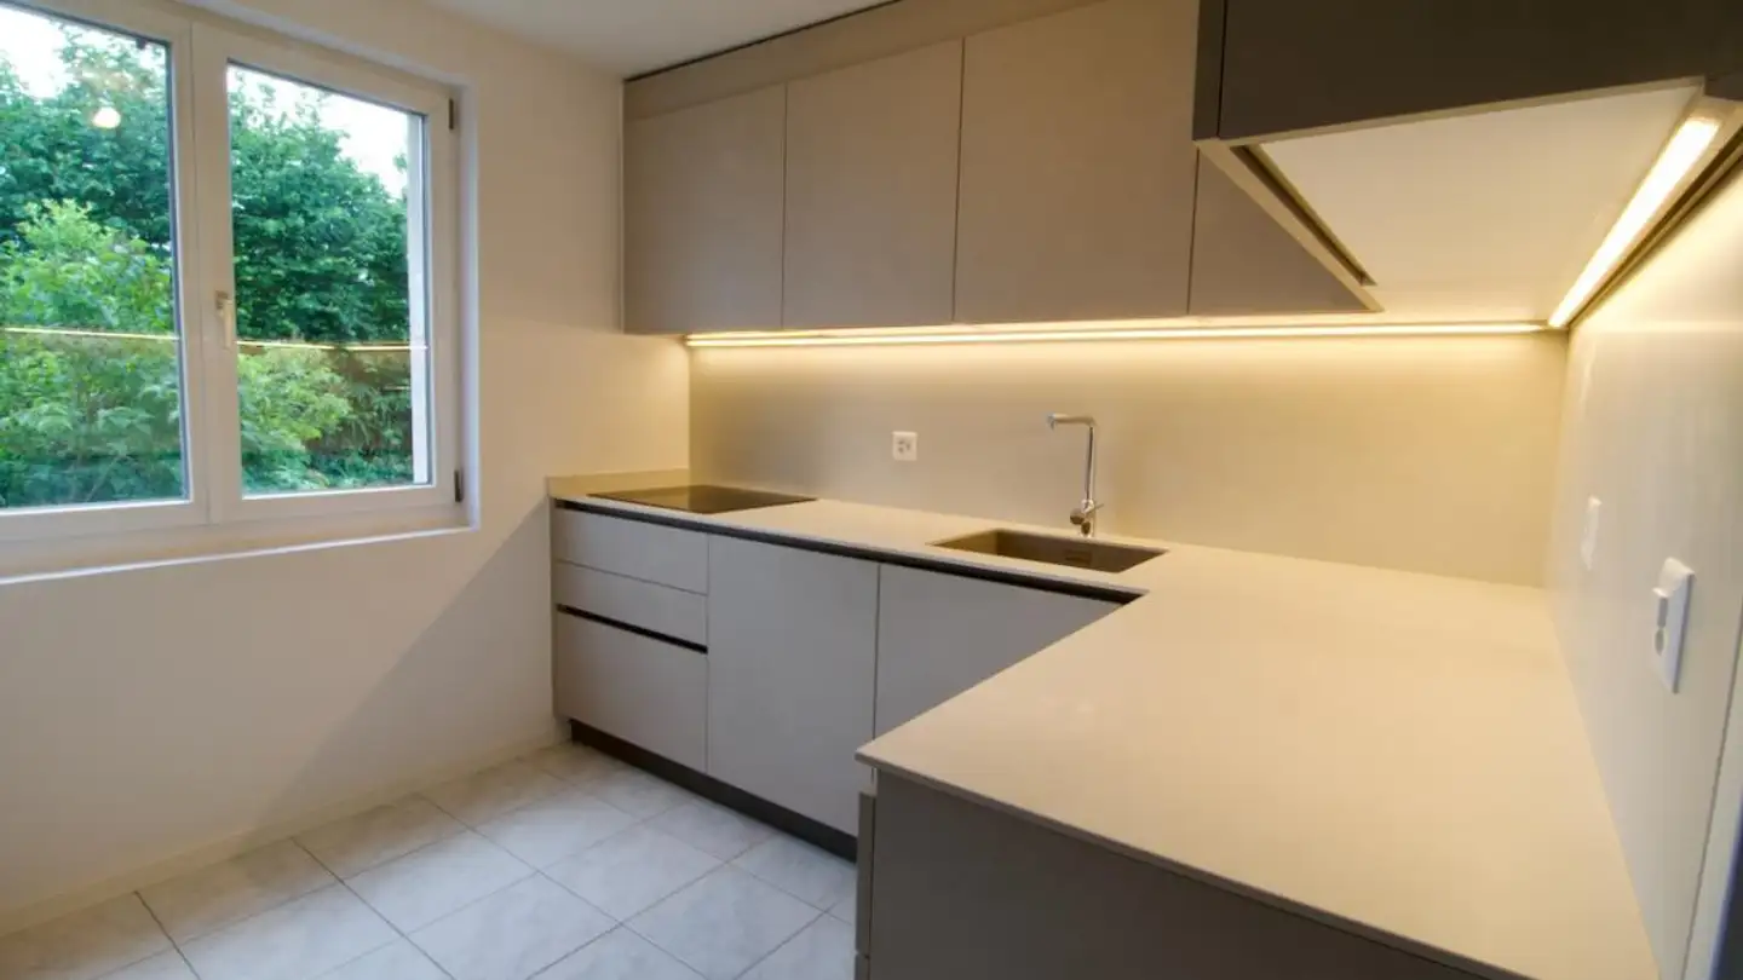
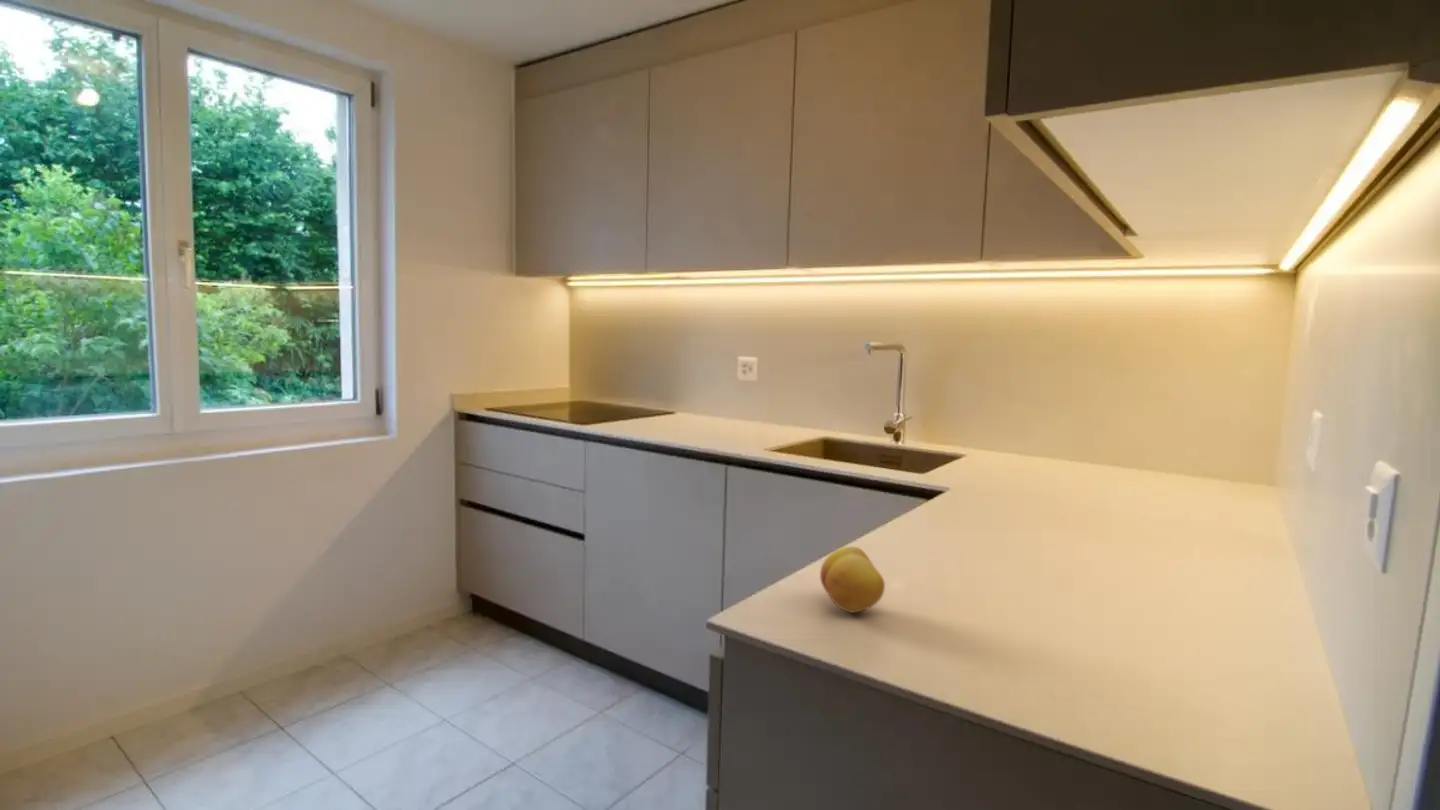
+ fruit [819,546,886,614]
